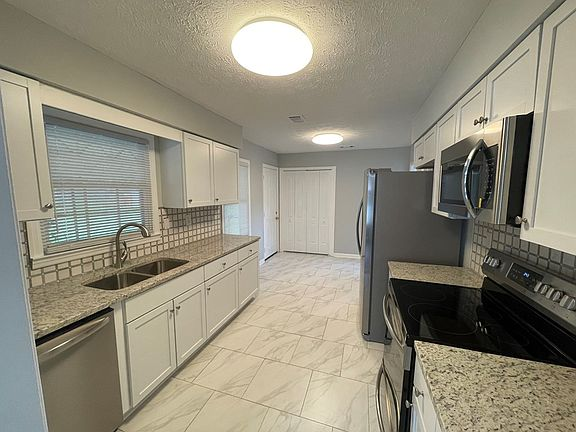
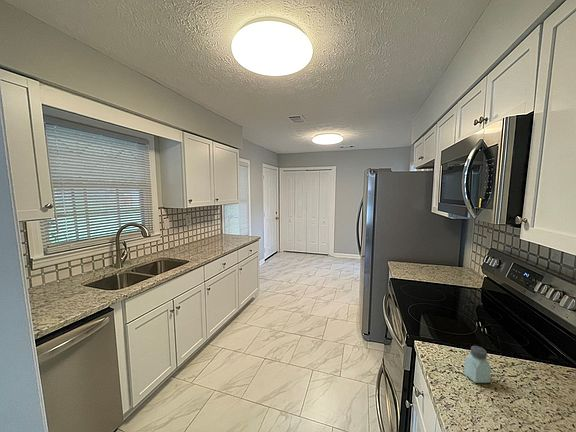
+ saltshaker [463,345,492,384]
